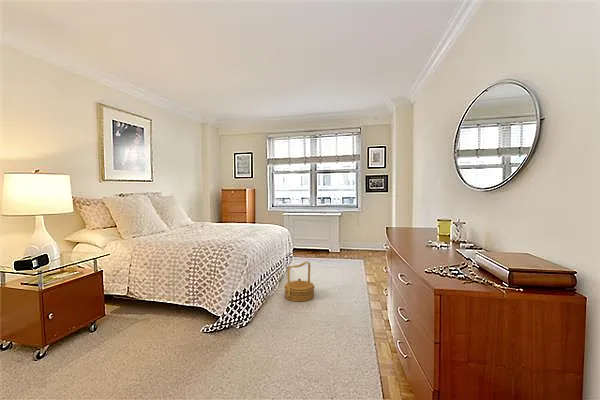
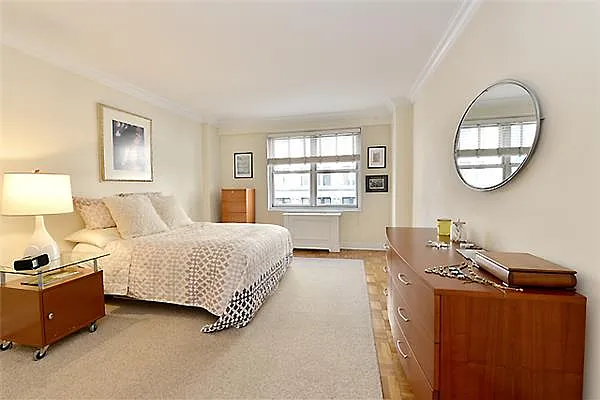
- basket [283,261,315,302]
